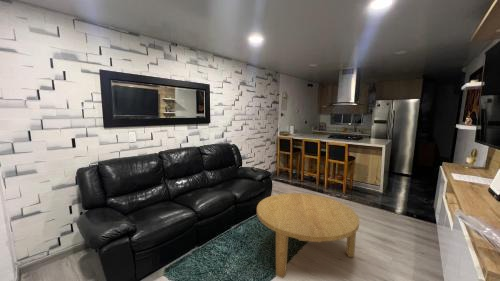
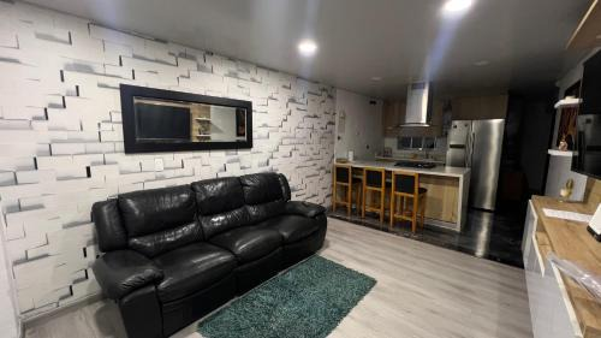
- coffee table [256,192,360,279]
